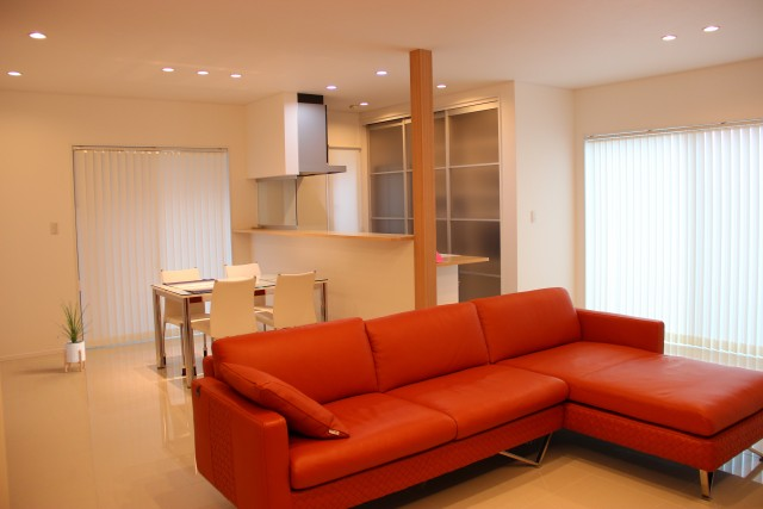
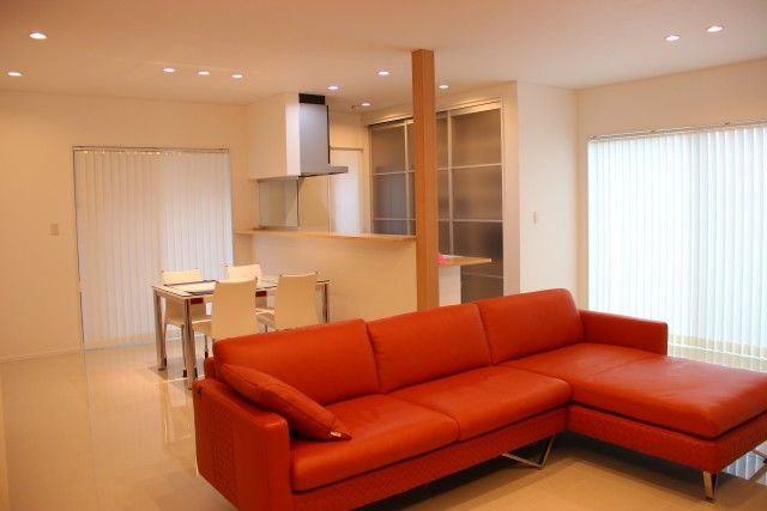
- house plant [51,297,94,373]
